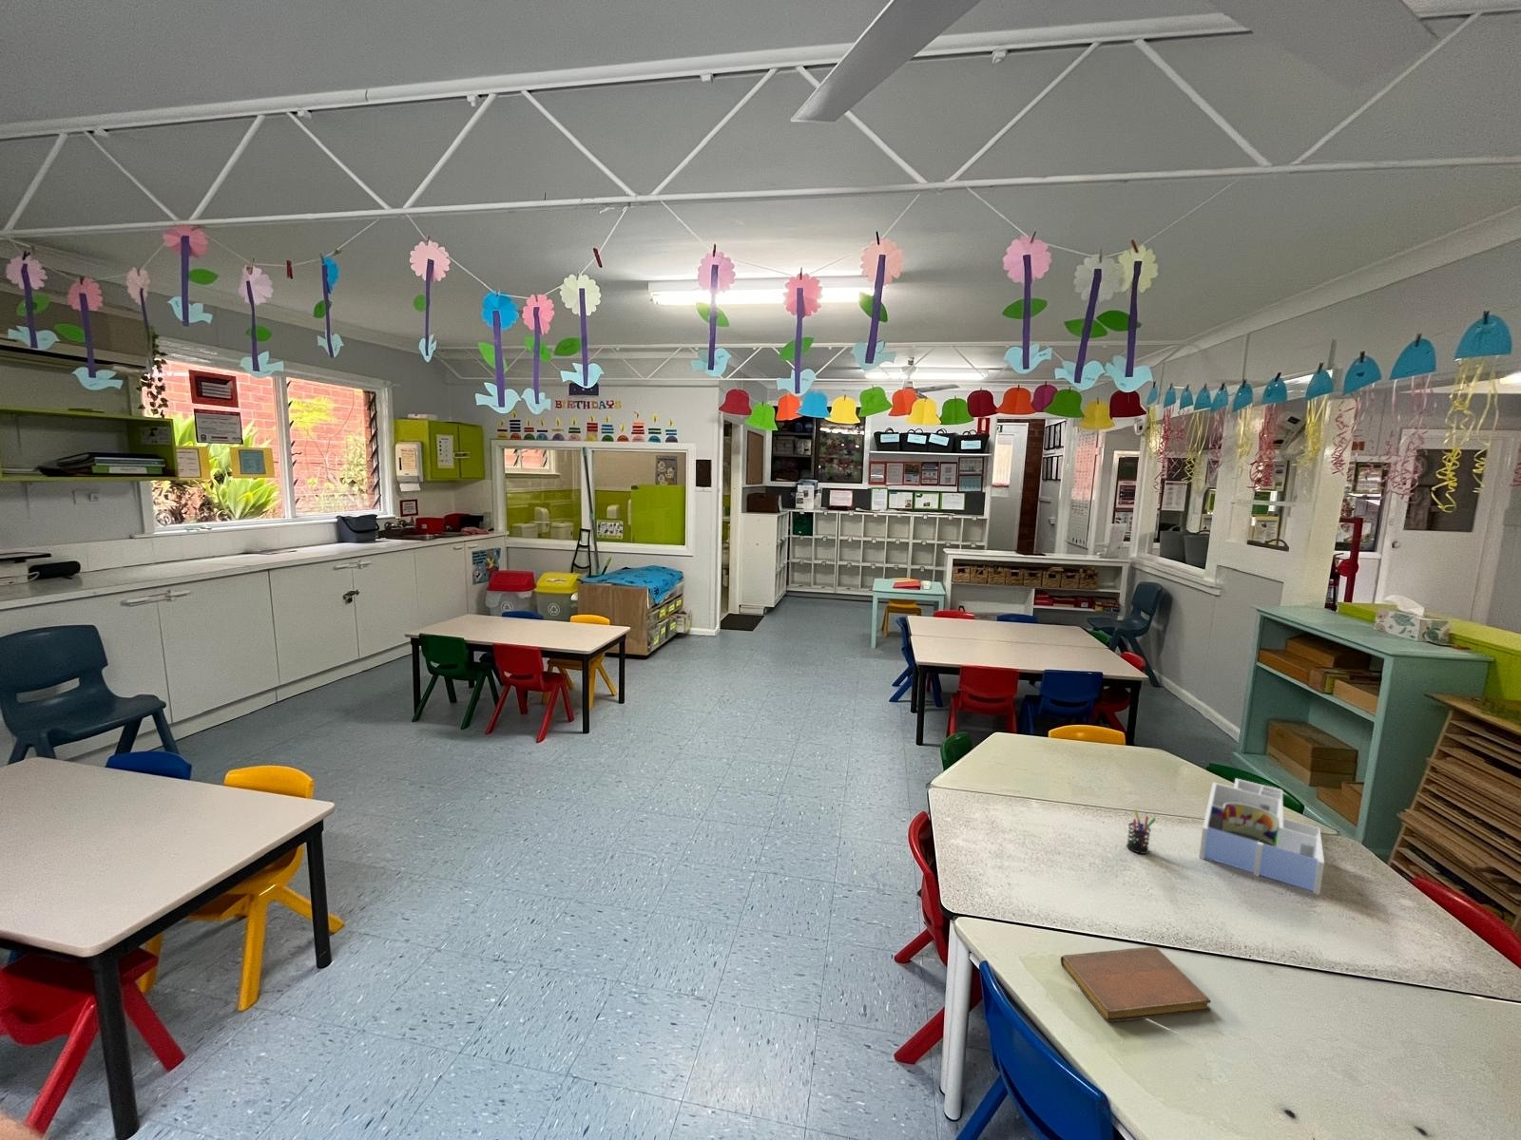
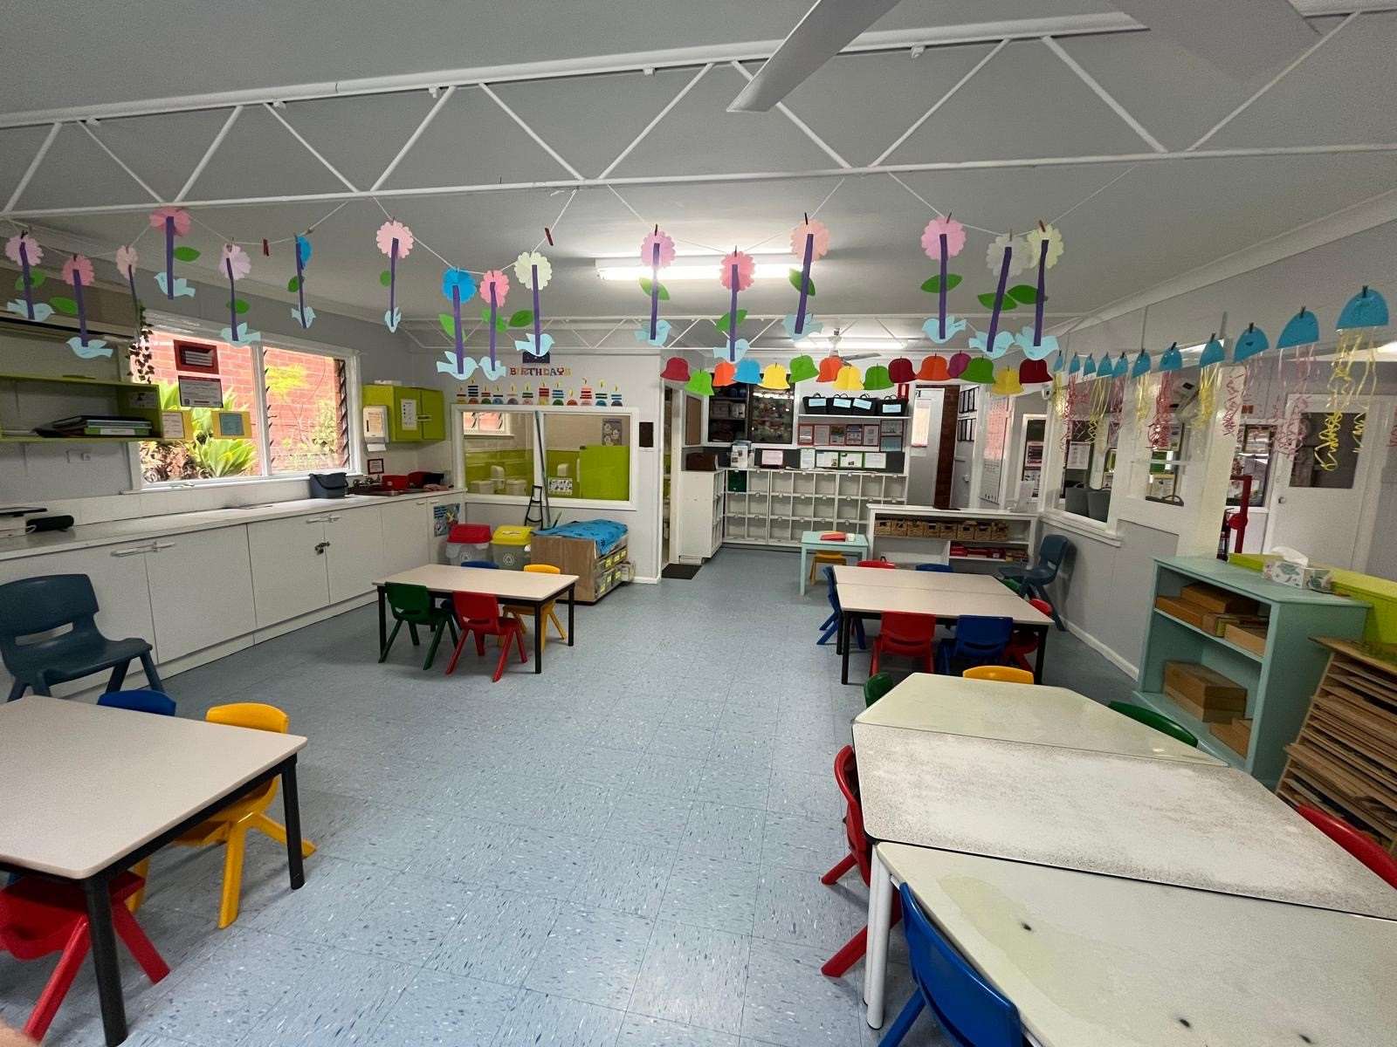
- pen holder [1126,808,1157,855]
- desk organizer [1198,777,1325,896]
- notebook [1060,945,1212,1023]
